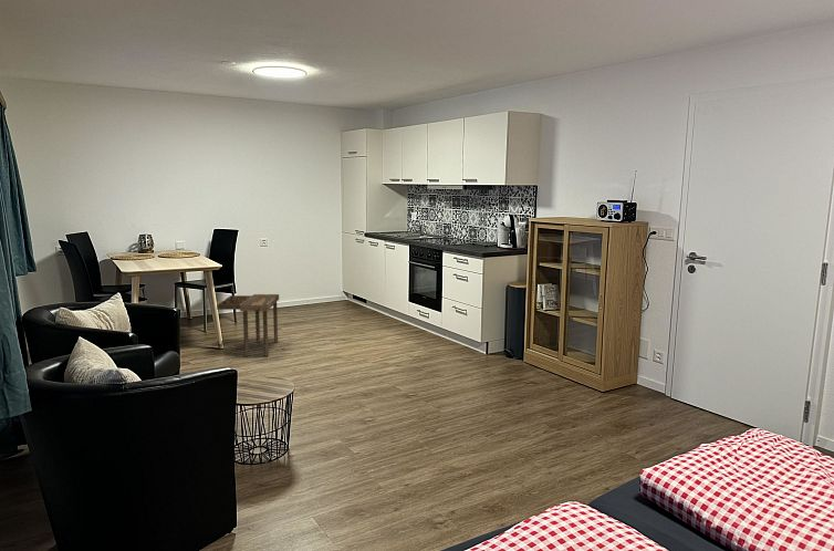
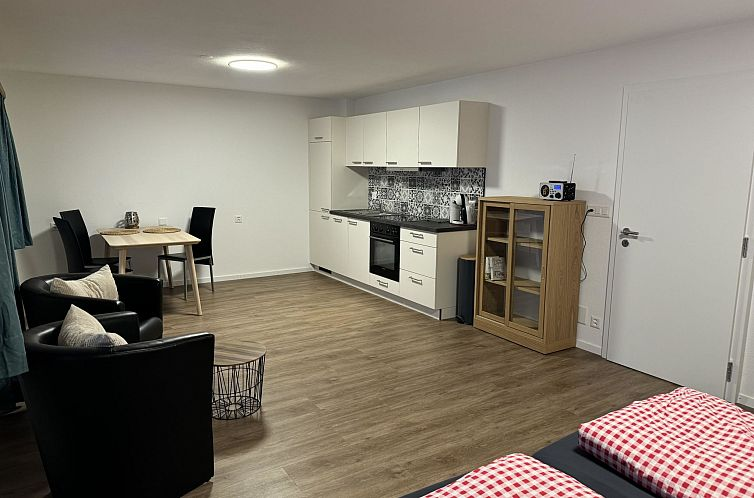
- side table [216,293,280,357]
